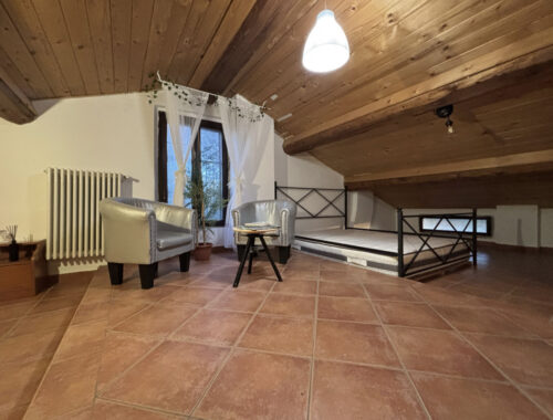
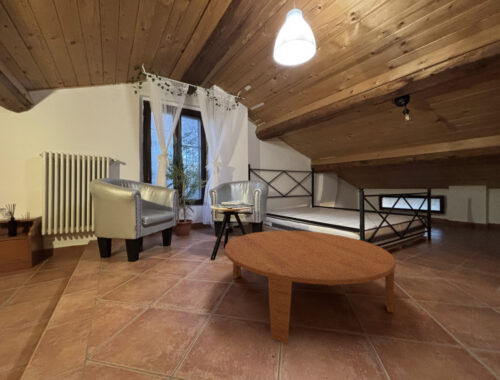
+ coffee table [224,230,396,345]
